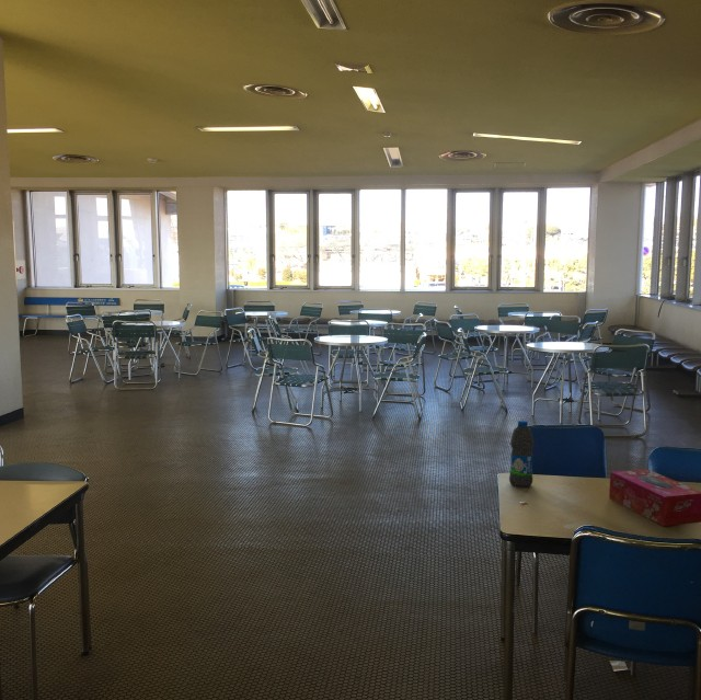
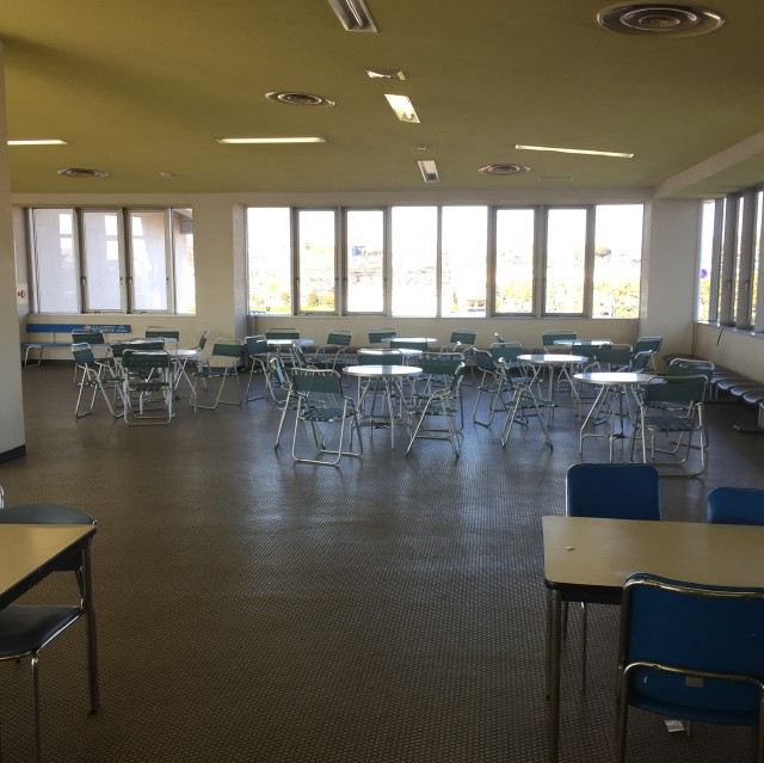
- tissue box [608,468,701,527]
- water bottle [508,420,535,489]
